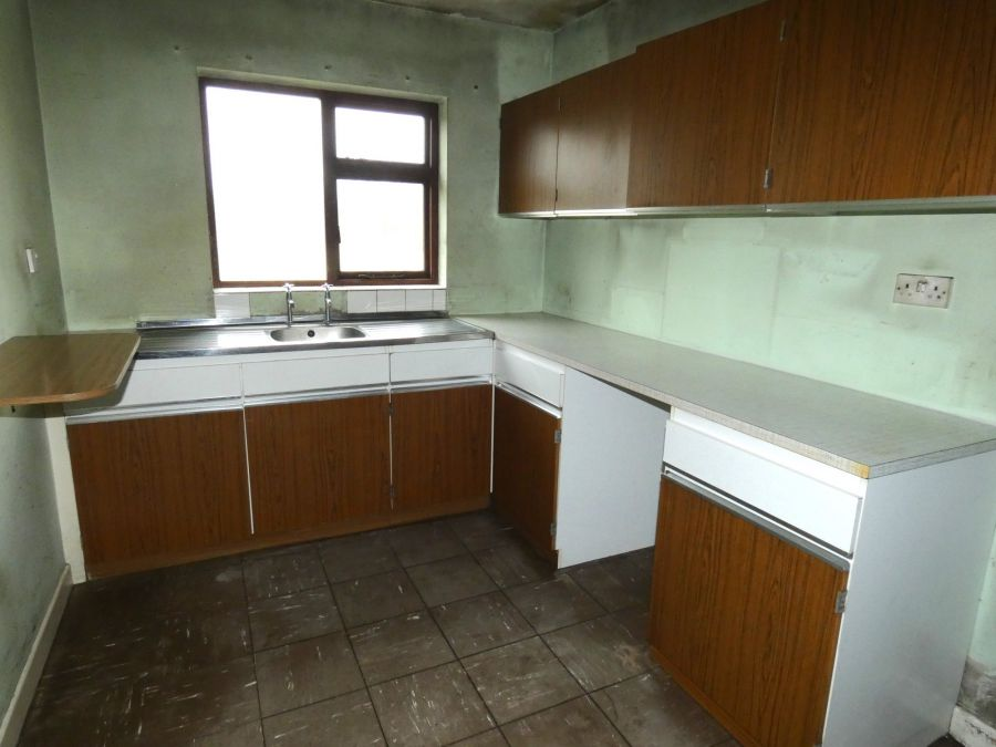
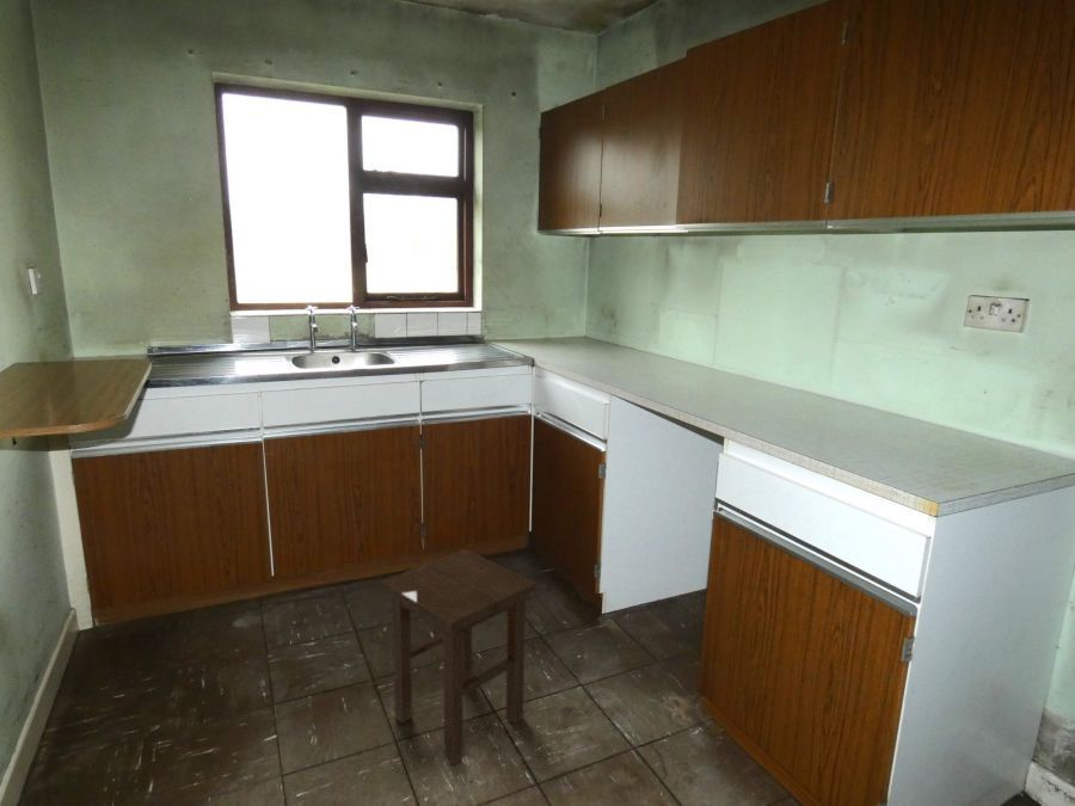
+ stool [380,548,538,765]
